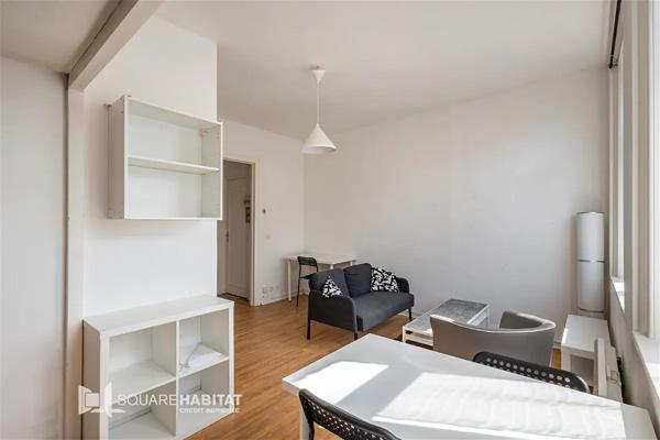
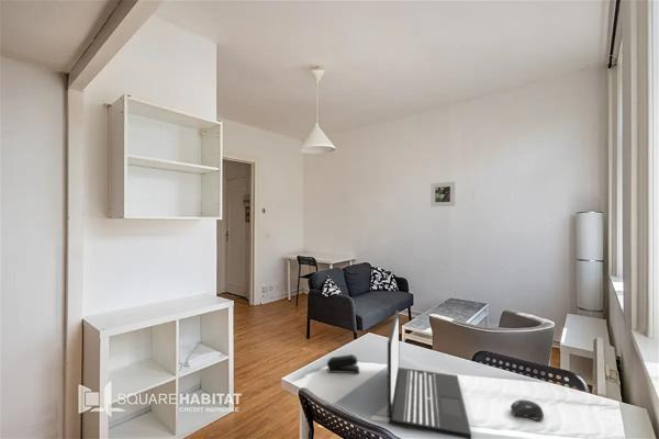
+ laptop [387,309,472,439]
+ stapler [326,353,360,374]
+ computer mouse [510,398,545,421]
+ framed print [429,181,456,207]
